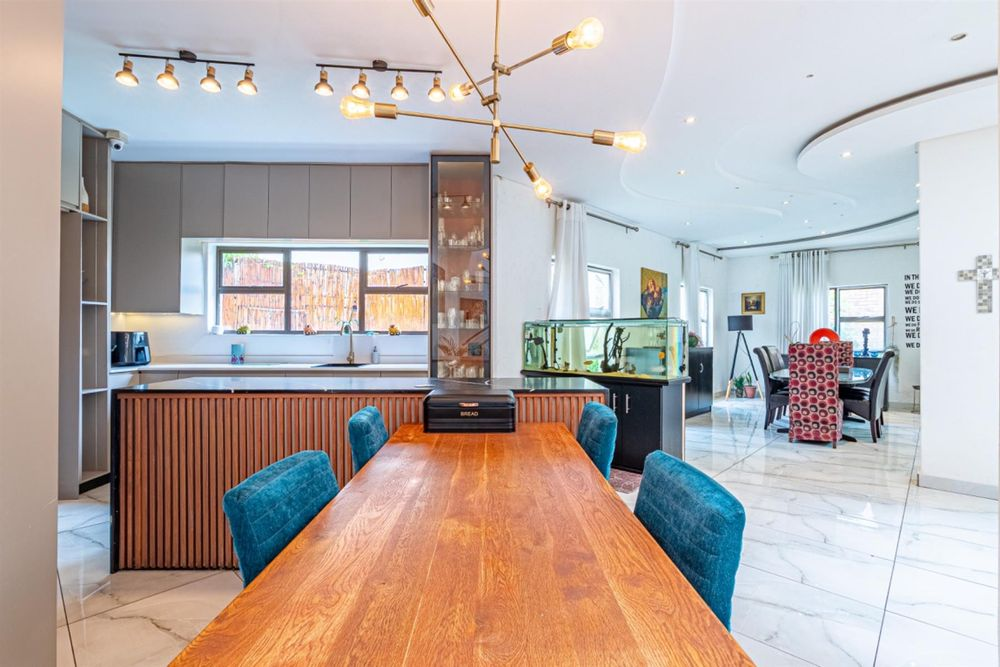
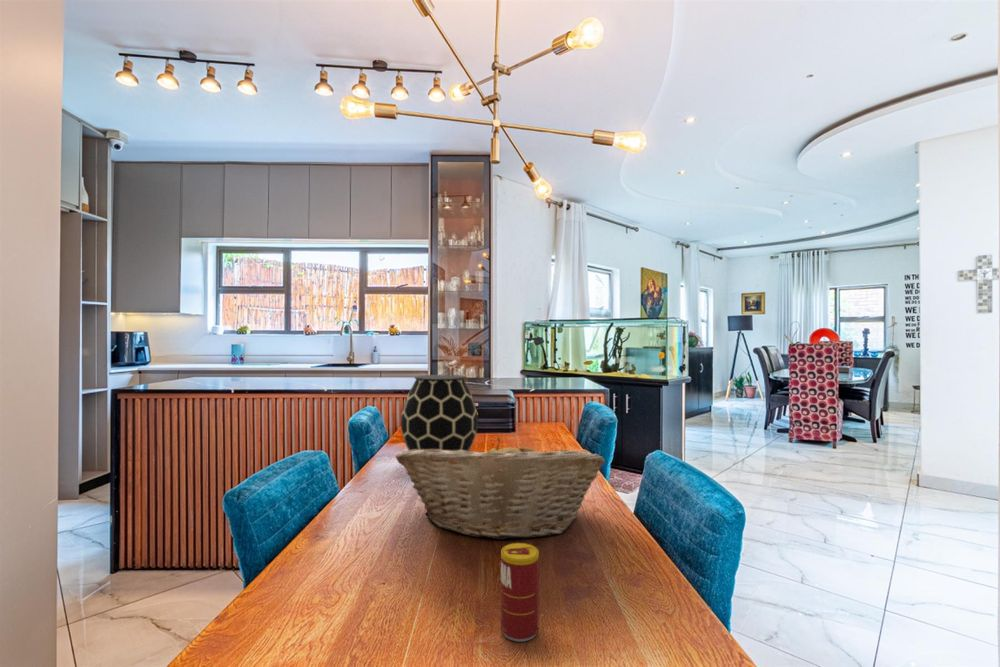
+ beverage can [500,542,540,643]
+ fruit basket [395,437,606,541]
+ vase [400,374,479,452]
